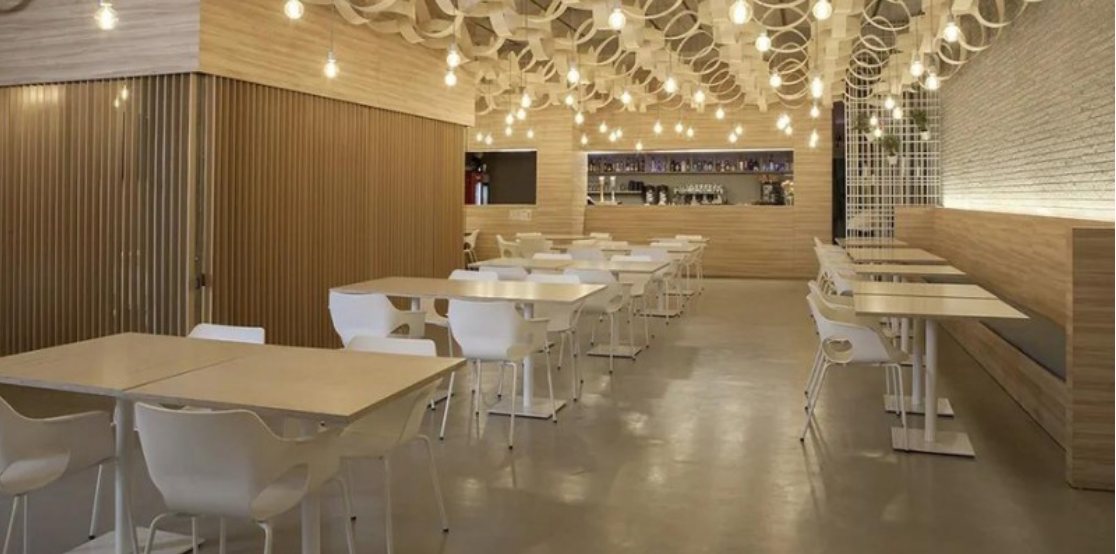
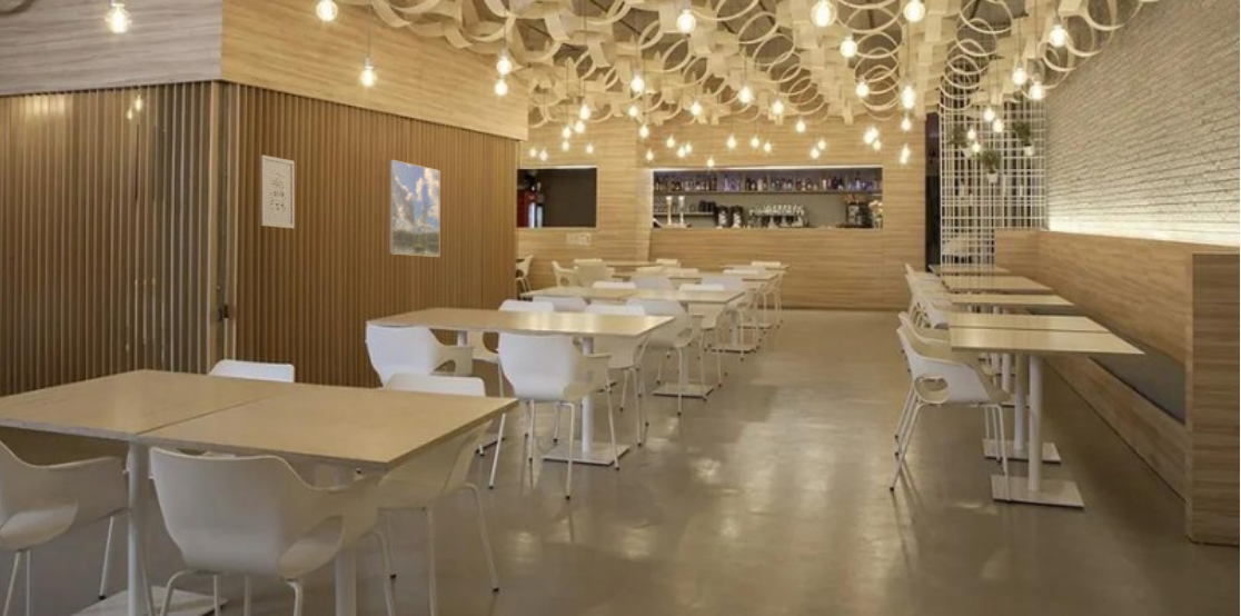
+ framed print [388,159,440,258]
+ wall art [259,153,296,229]
